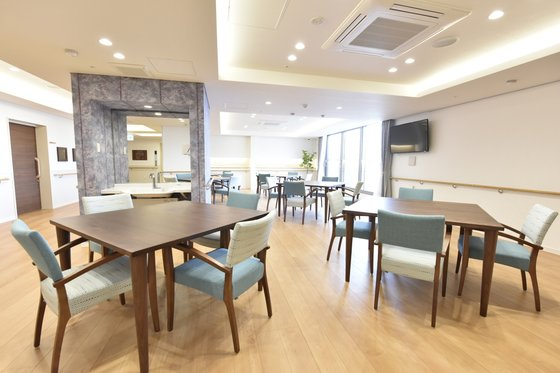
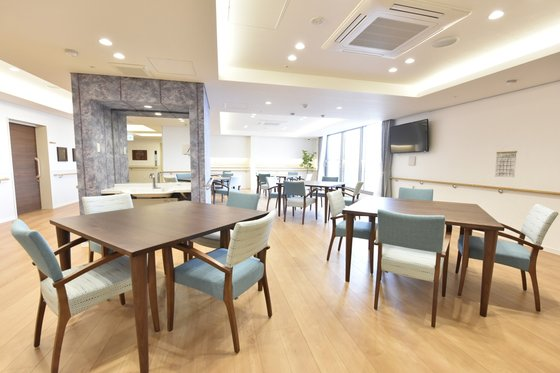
+ calendar [494,146,518,178]
